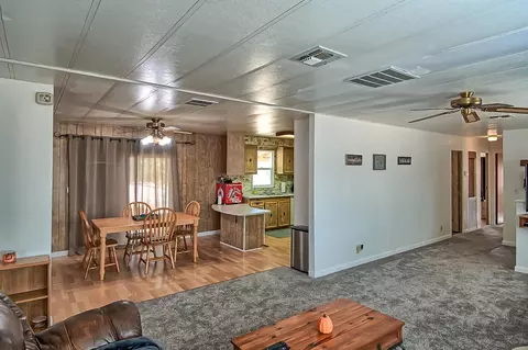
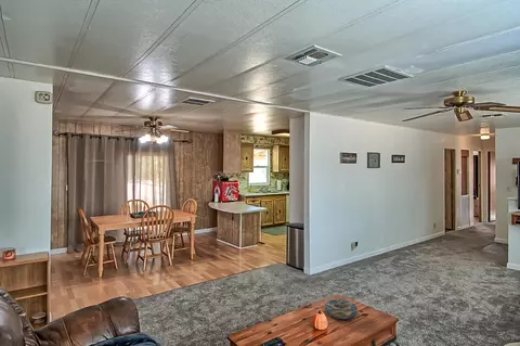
+ decorative bowl [323,297,359,320]
